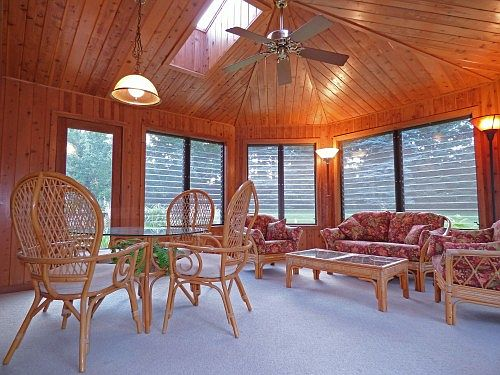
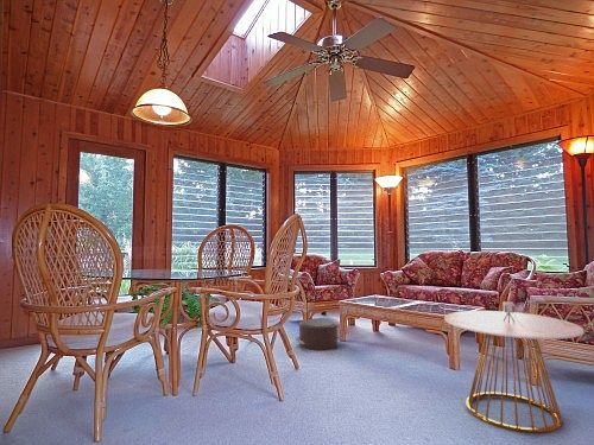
+ pouf [293,318,347,351]
+ side table [443,300,584,434]
